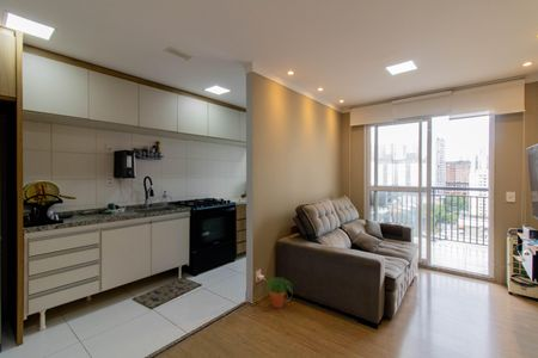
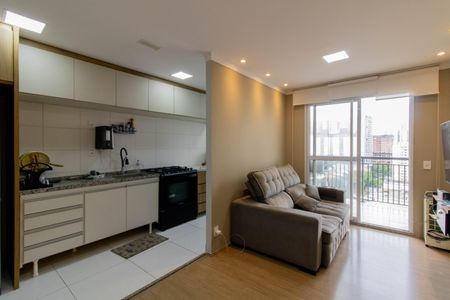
- potted plant [262,276,294,309]
